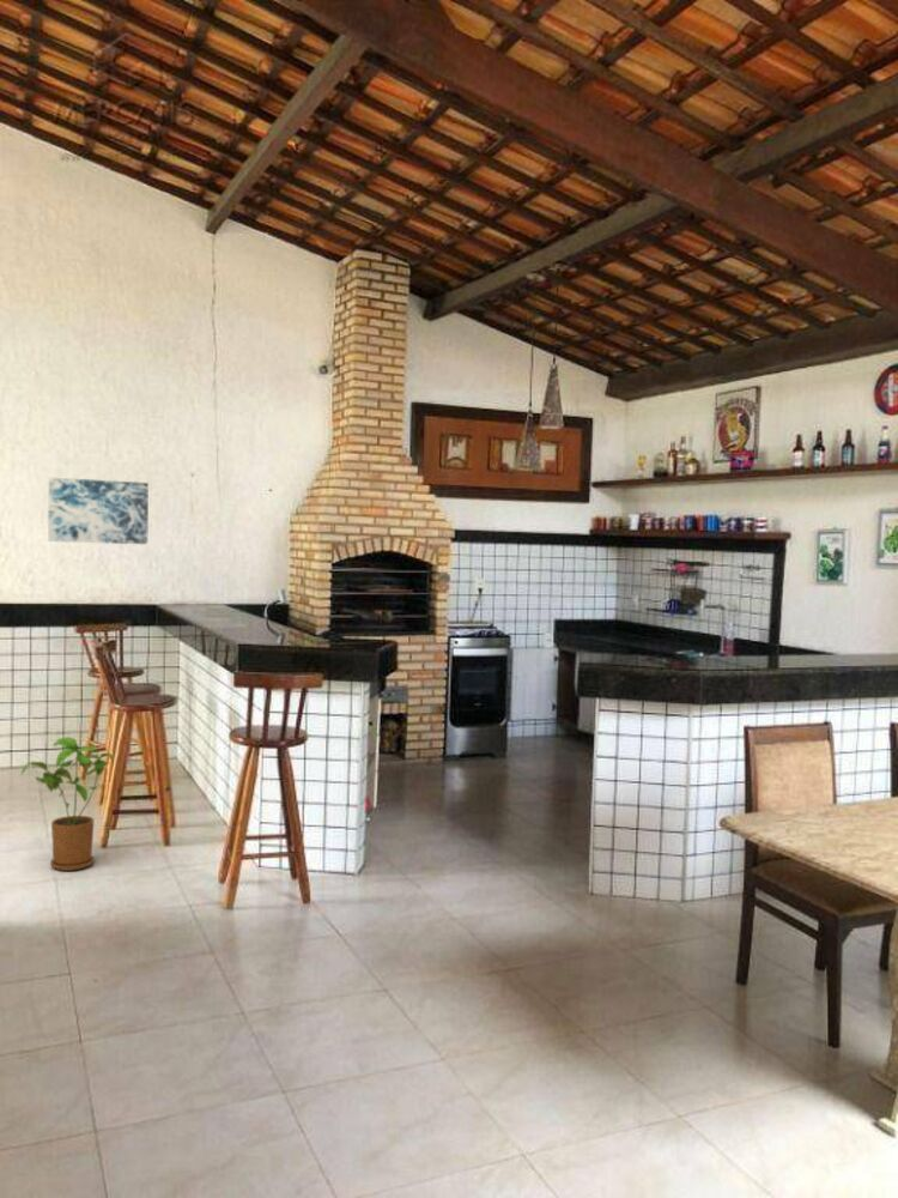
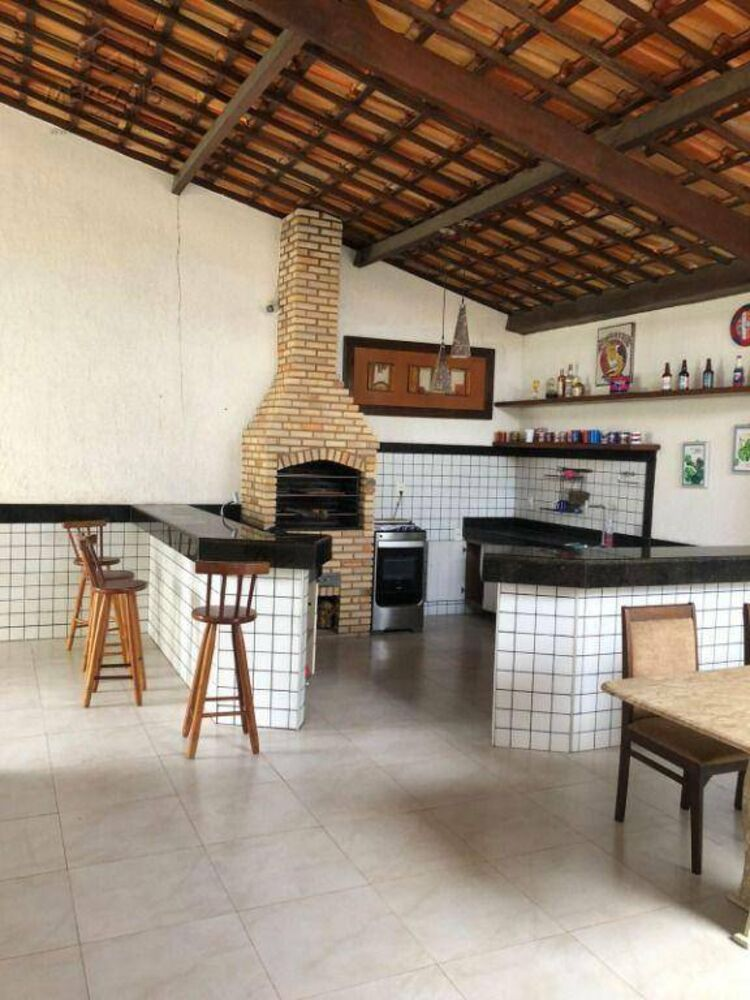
- house plant [19,736,114,872]
- wall art [47,477,150,545]
